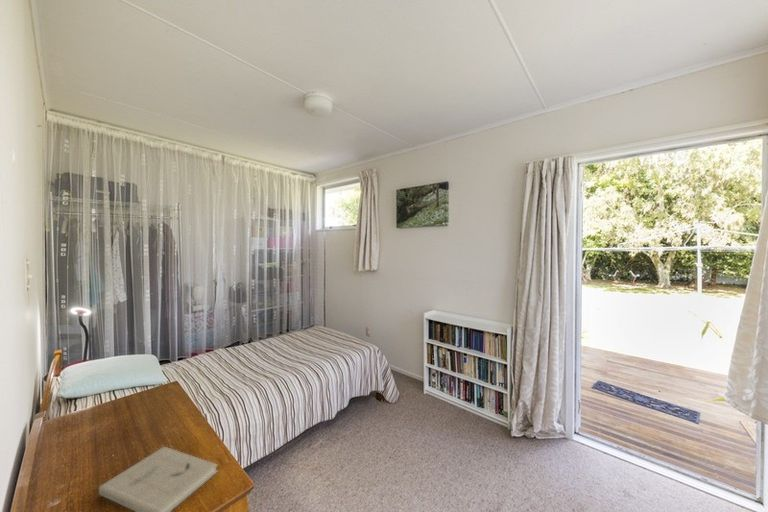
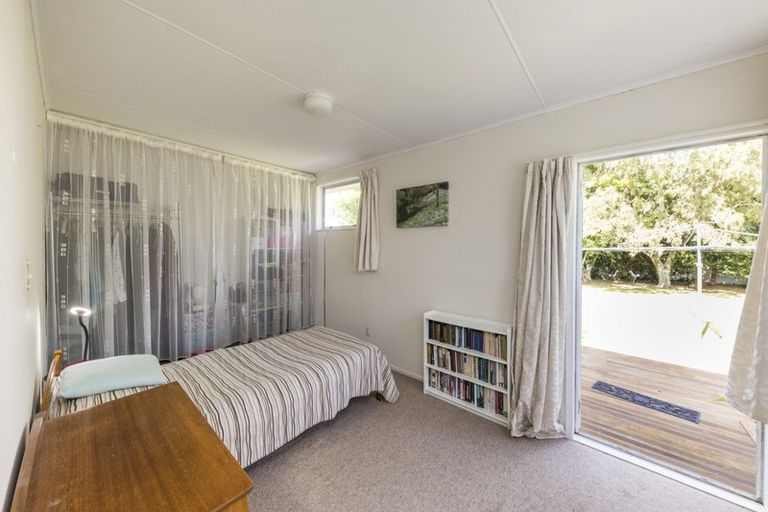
- book [98,446,218,512]
